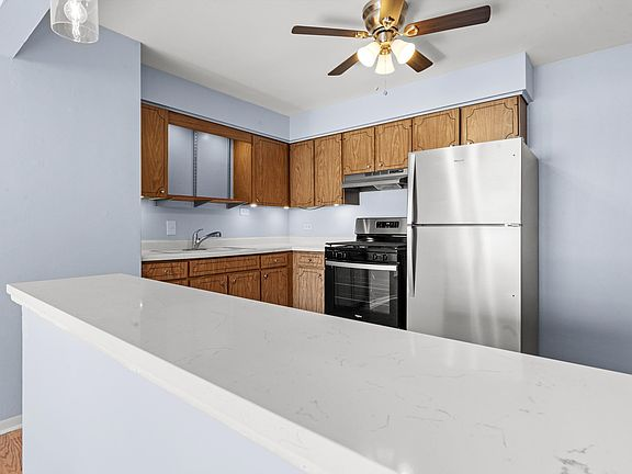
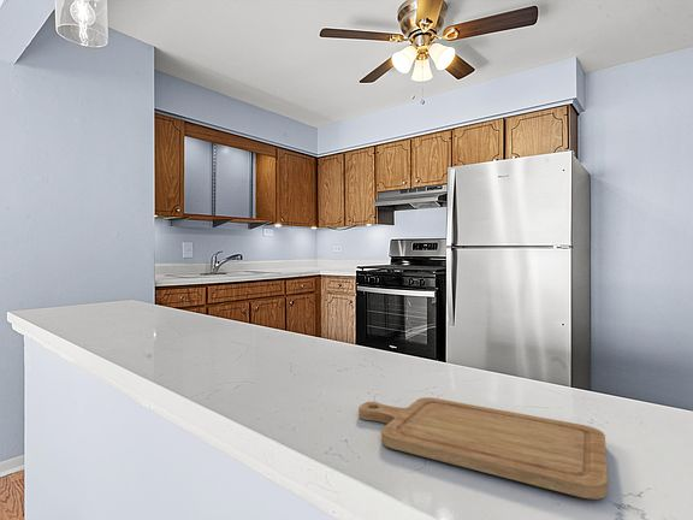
+ chopping board [357,396,609,501]
